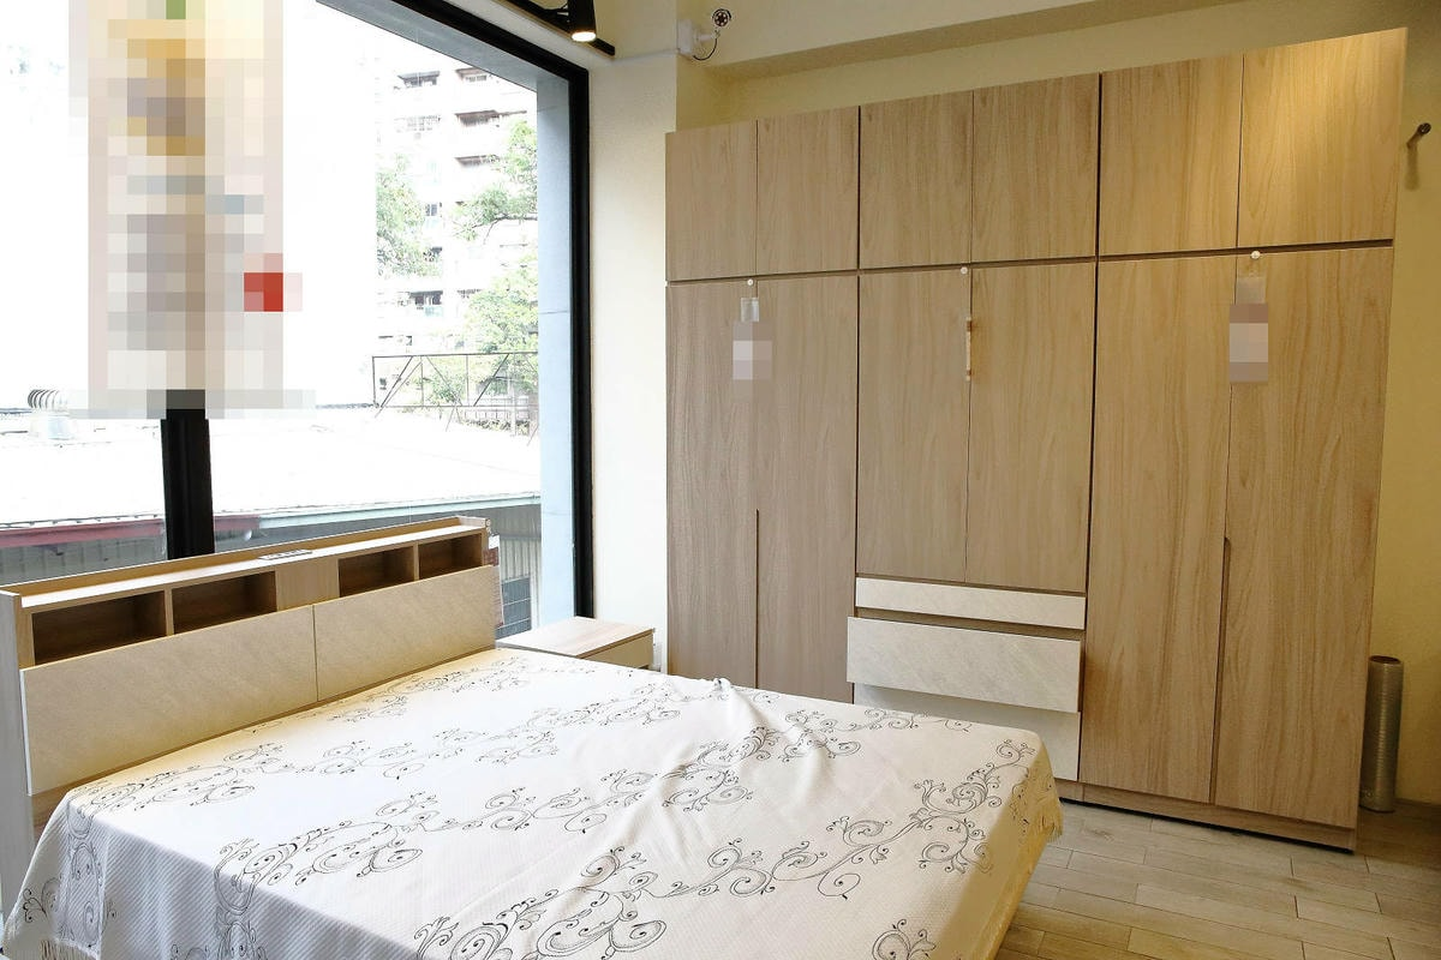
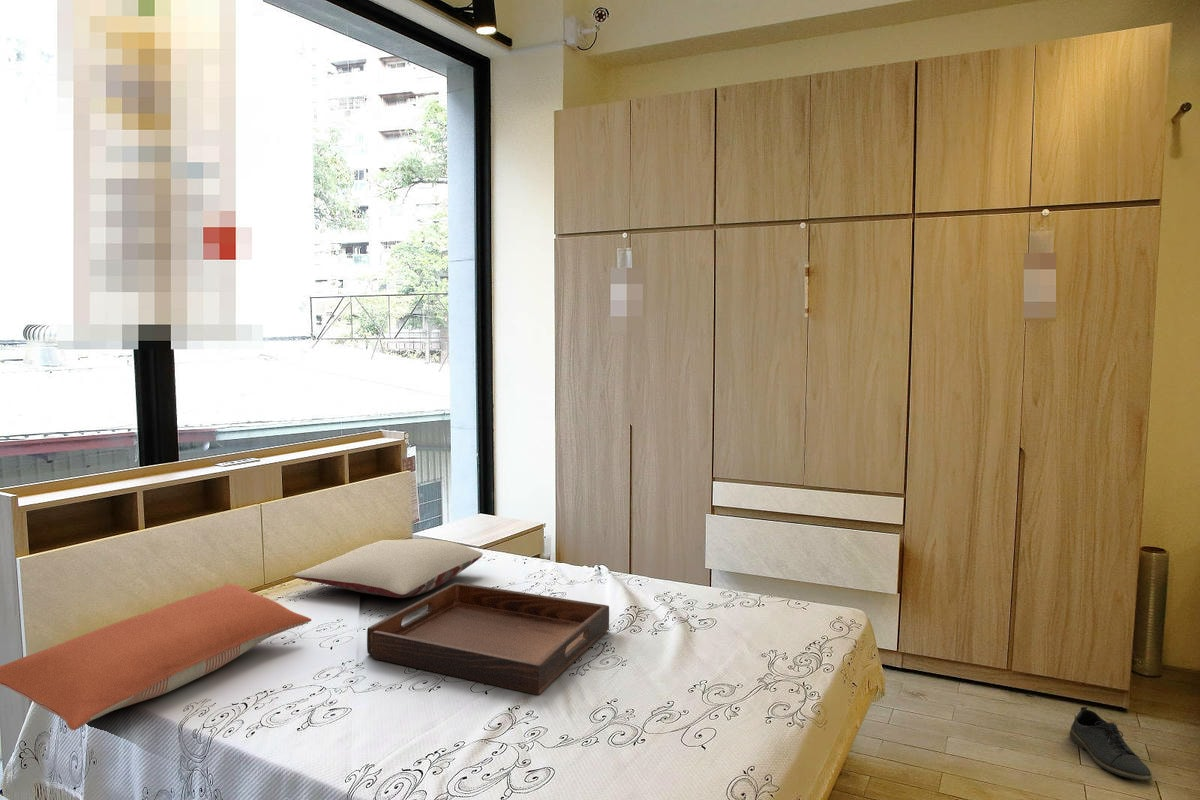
+ serving tray [366,582,610,696]
+ pillow [0,583,312,731]
+ pillow [293,538,484,599]
+ shoe [1069,706,1153,781]
